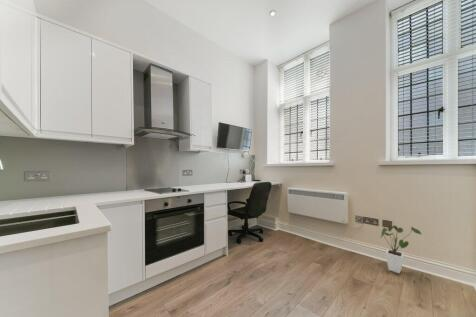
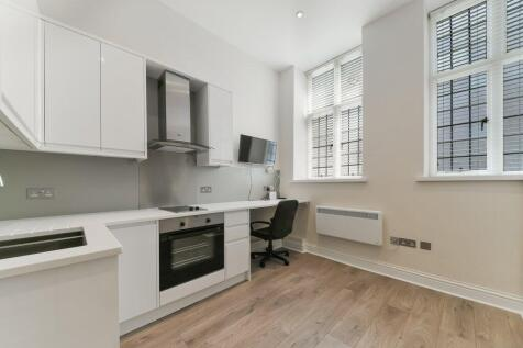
- house plant [380,225,423,274]
